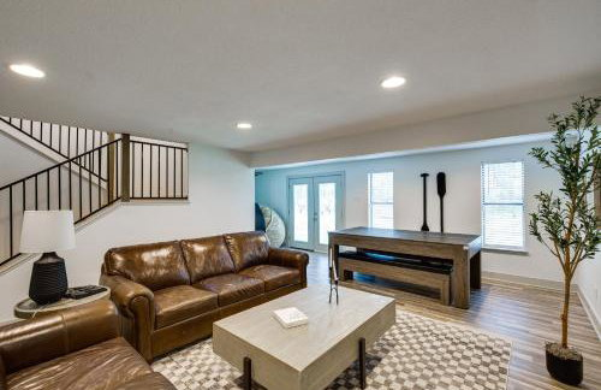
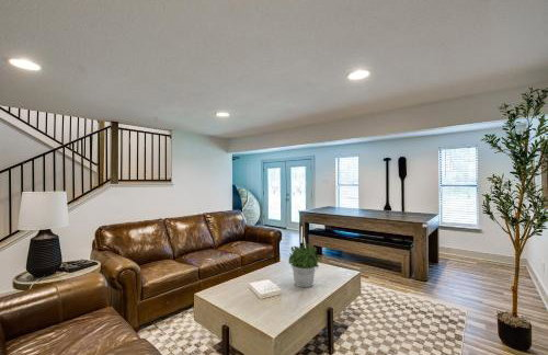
+ potted plant [287,242,323,288]
